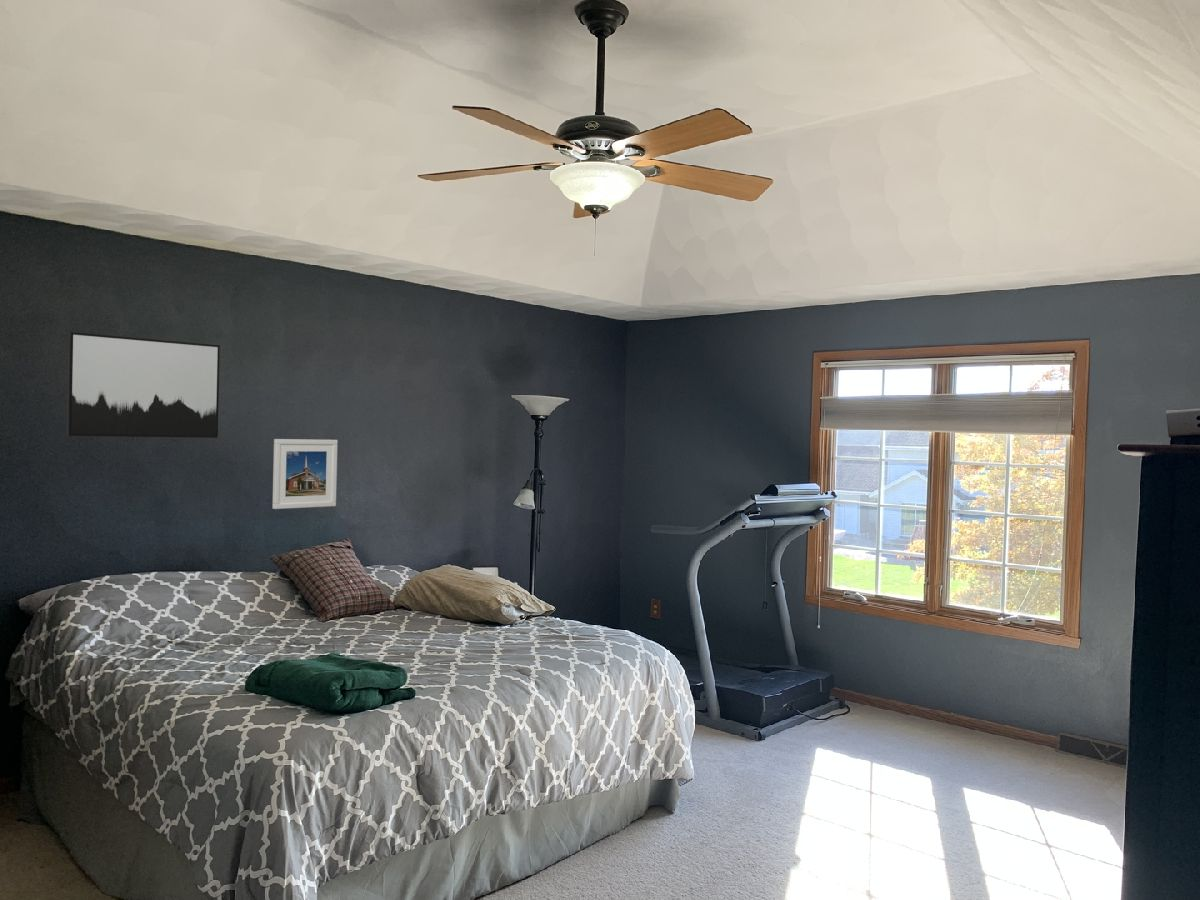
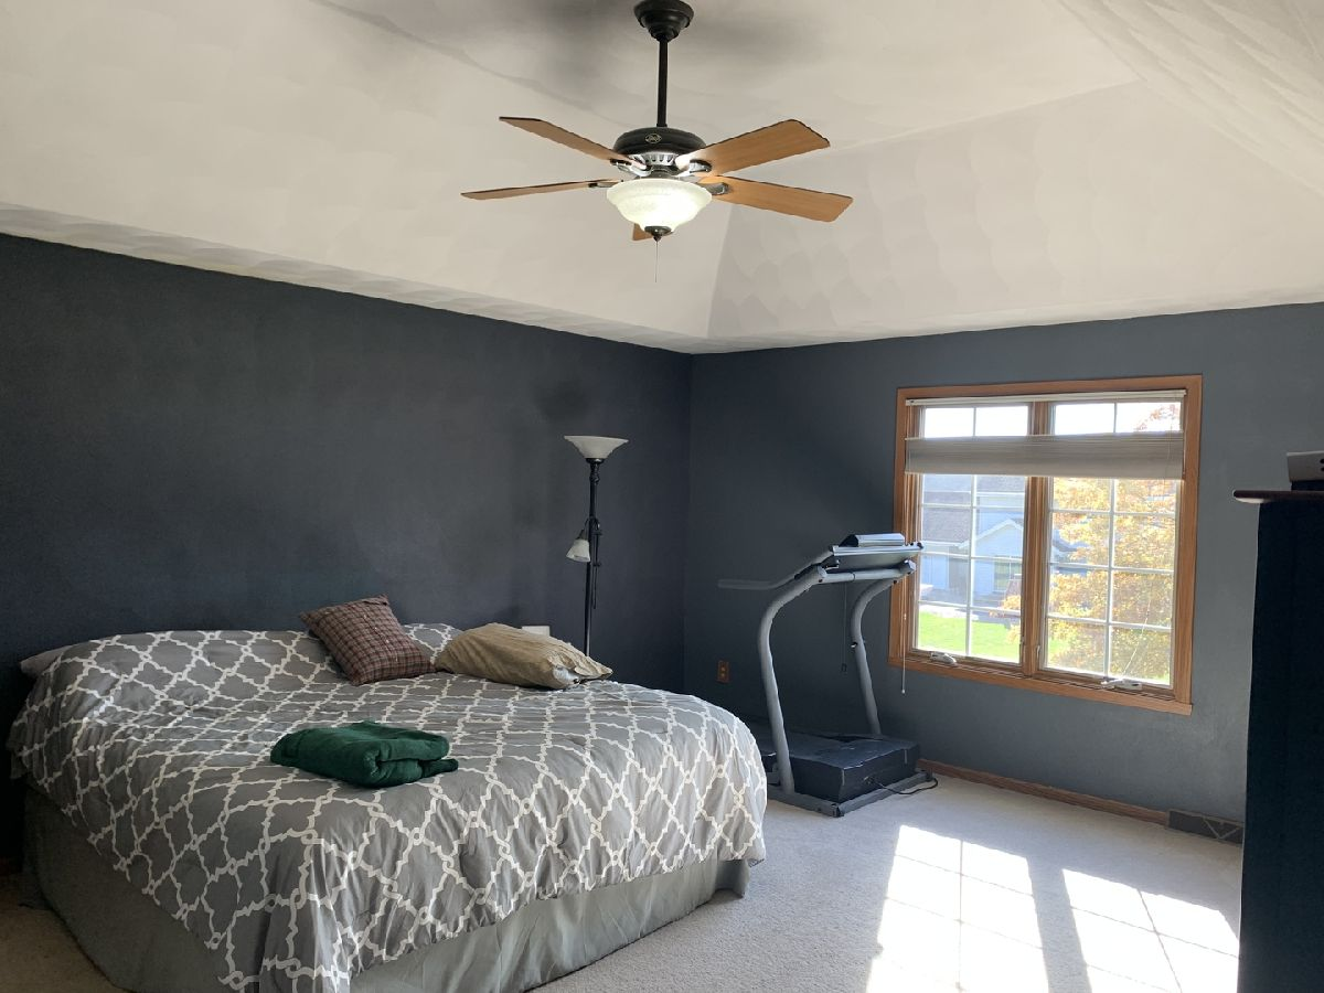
- wall art [66,331,221,439]
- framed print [271,438,339,510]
